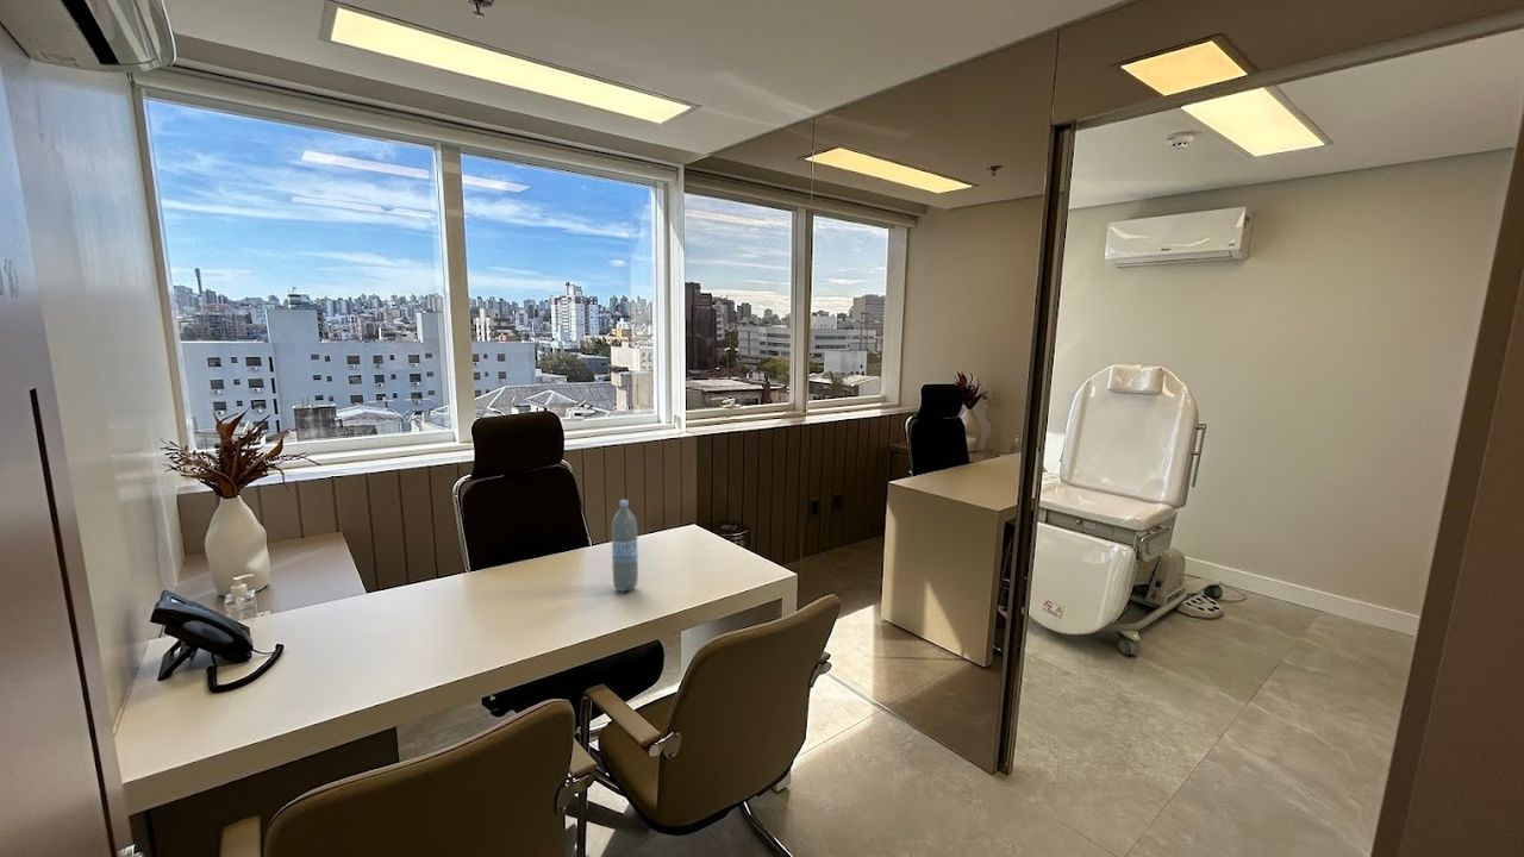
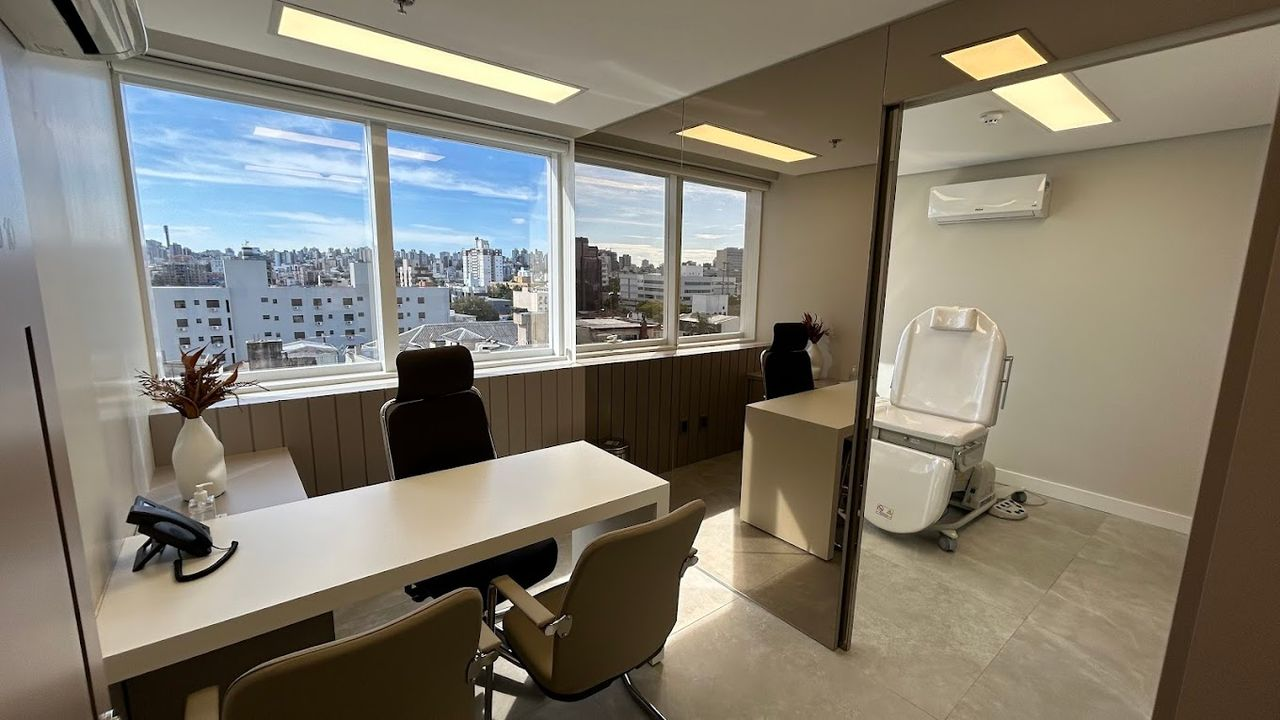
- water bottle [611,499,639,593]
